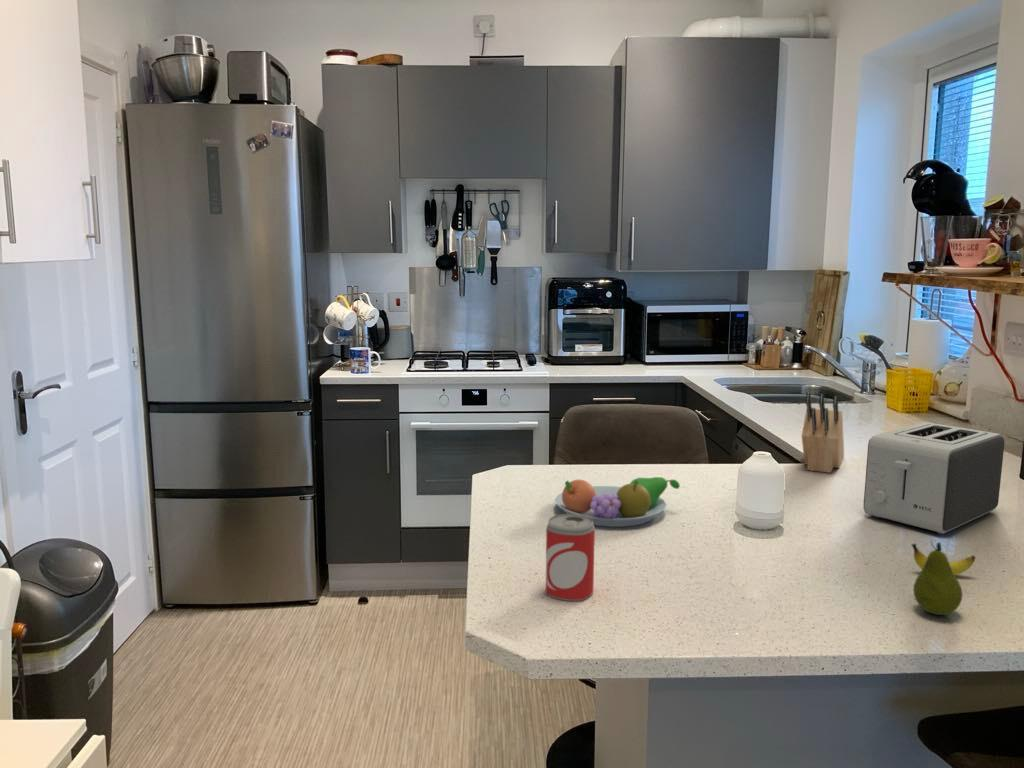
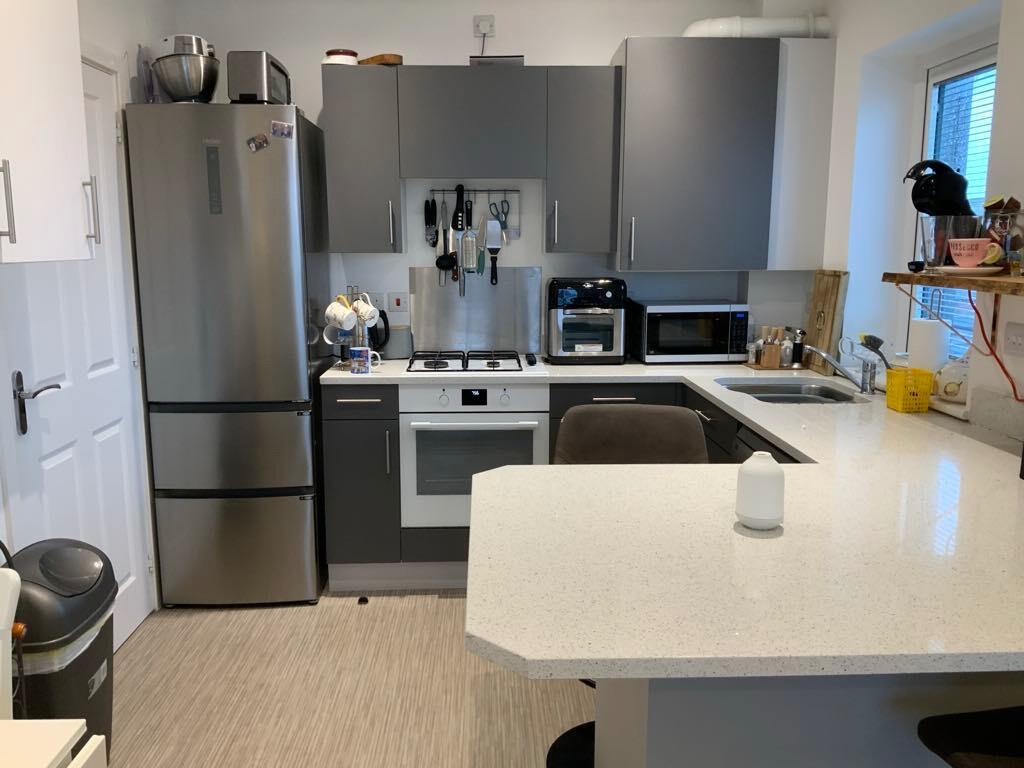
- banana [910,543,977,576]
- toaster [863,421,1005,535]
- fruit [912,540,963,616]
- beer can [545,513,596,602]
- knife block [801,392,845,474]
- fruit bowl [554,476,681,528]
